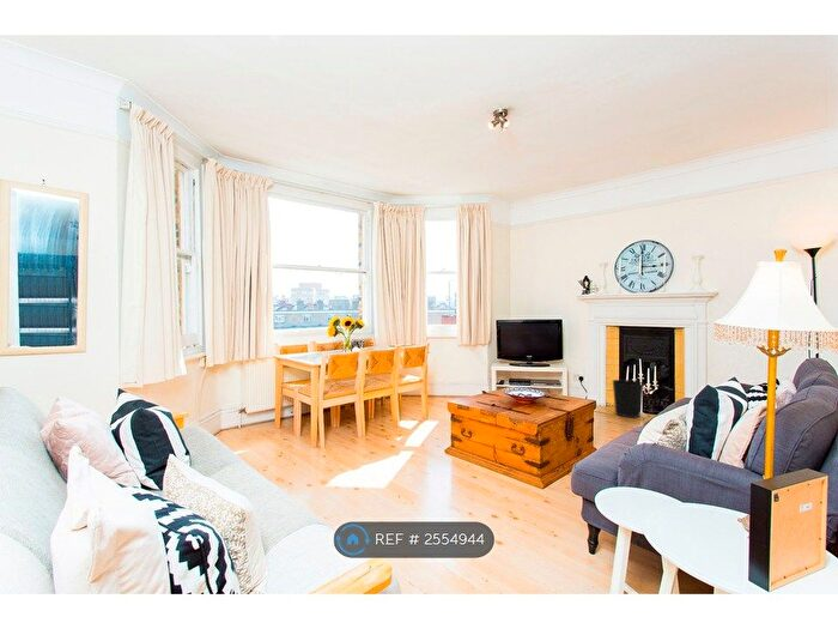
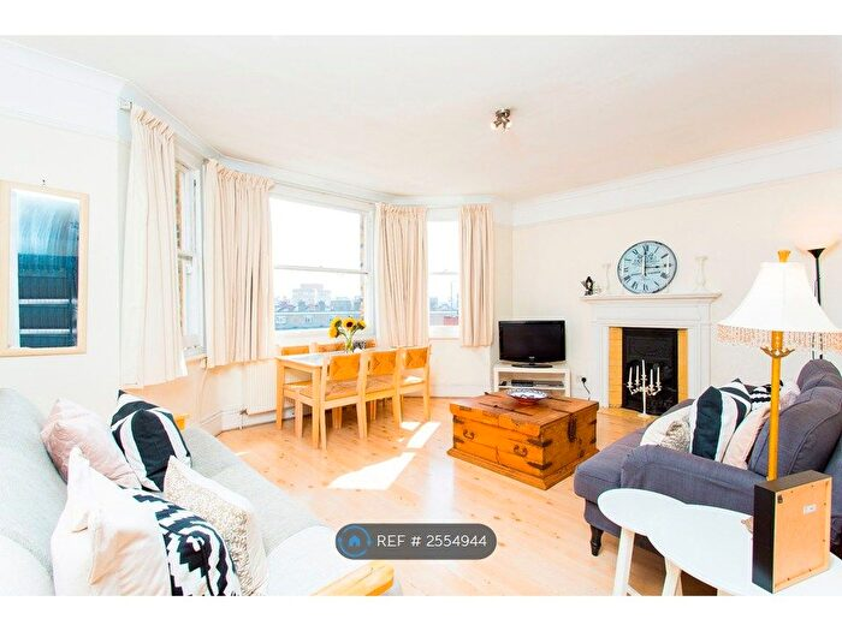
- wastebasket [612,379,645,418]
